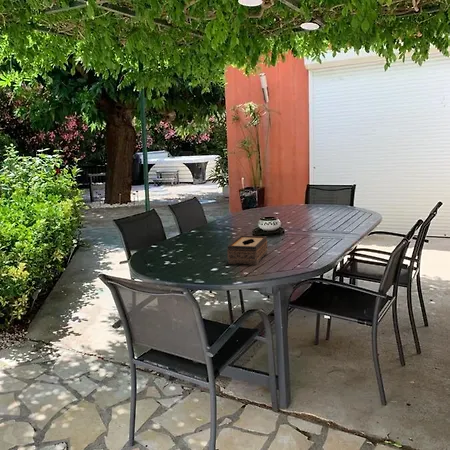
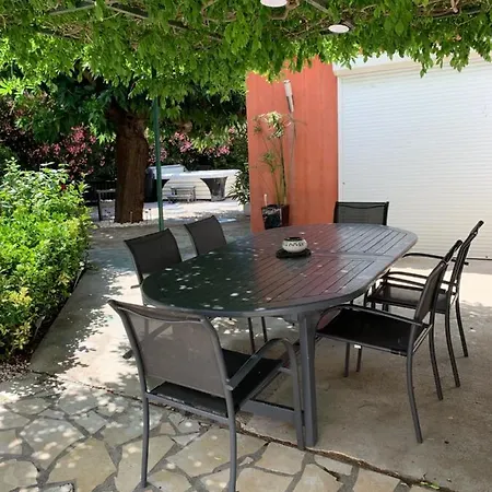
- tissue box [226,235,268,266]
